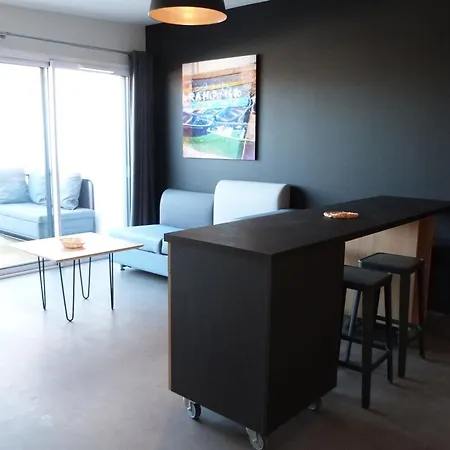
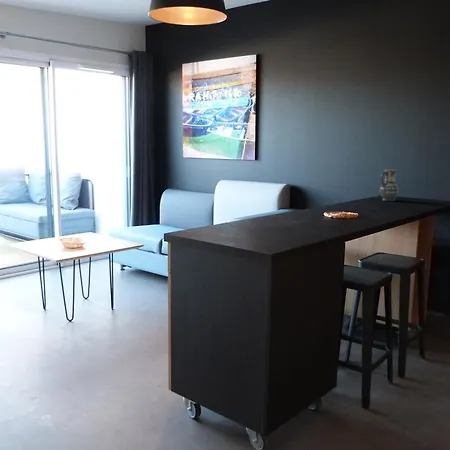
+ vase [379,169,400,202]
